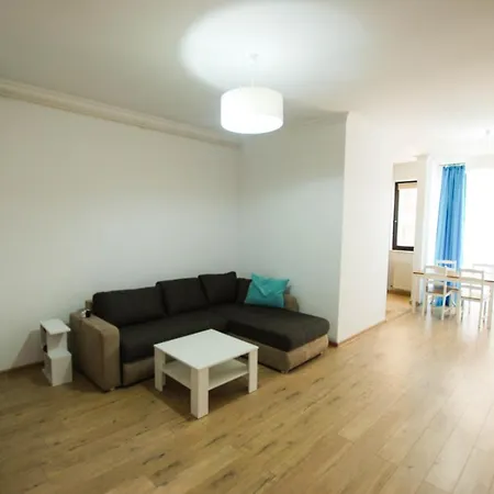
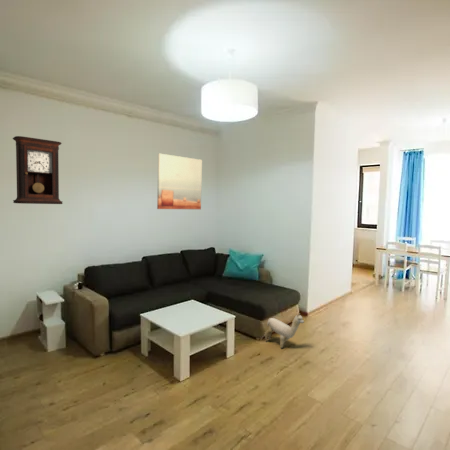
+ plush toy [264,313,305,349]
+ pendulum clock [12,135,64,205]
+ wall art [156,153,203,210]
